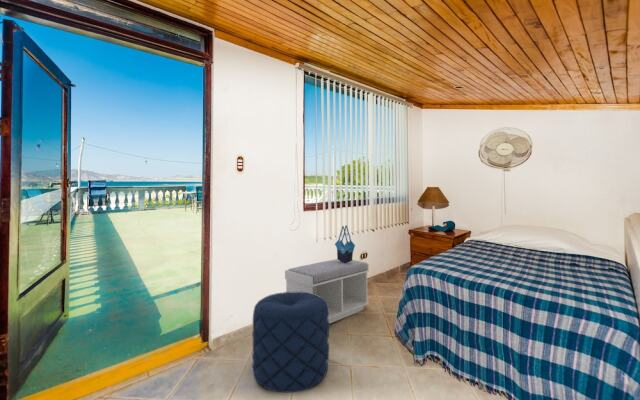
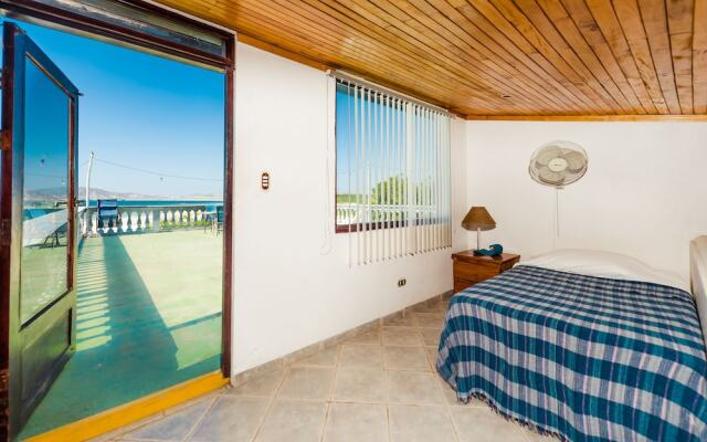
- tote bag [334,224,356,263]
- bench [284,258,370,325]
- pouf [251,291,330,394]
